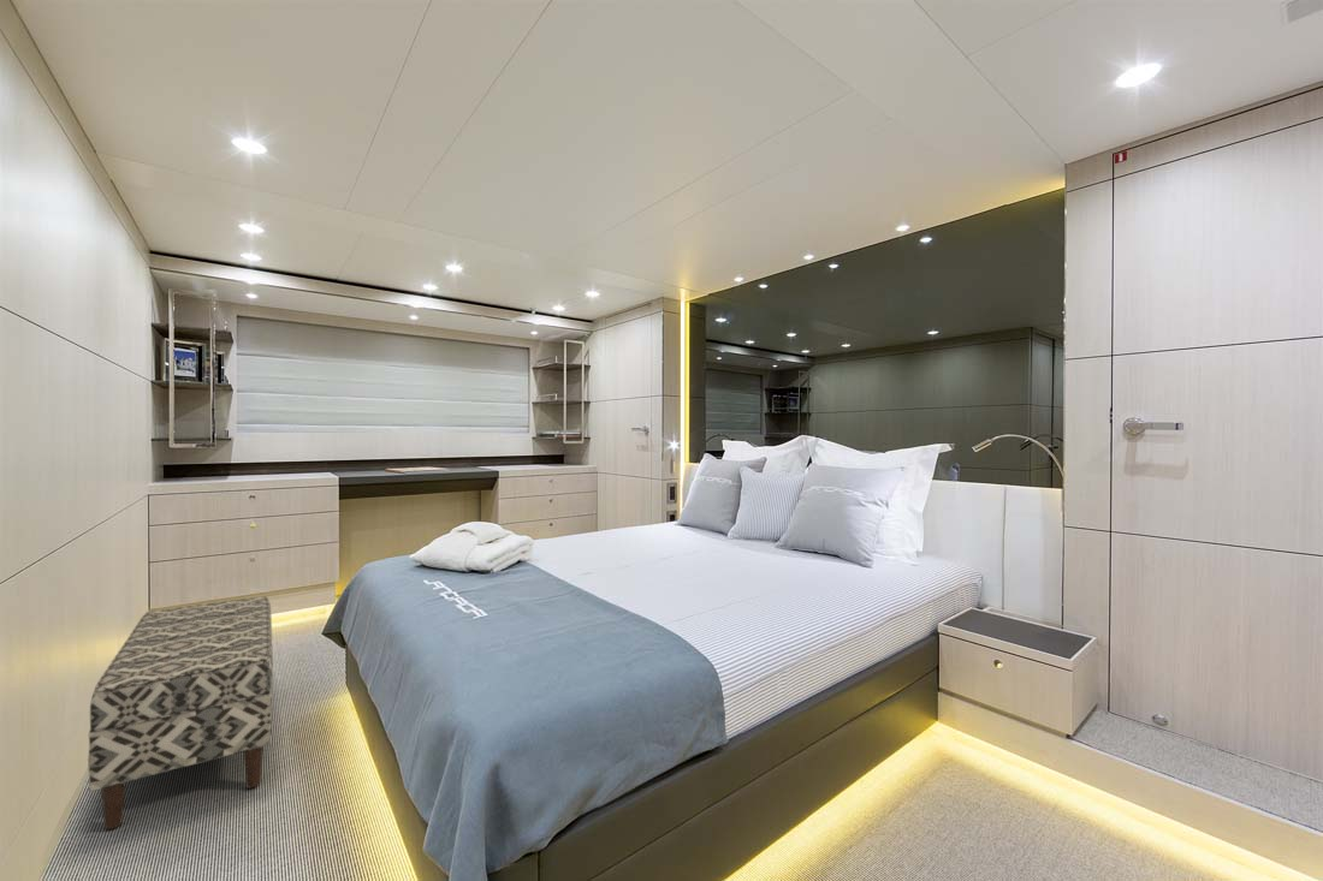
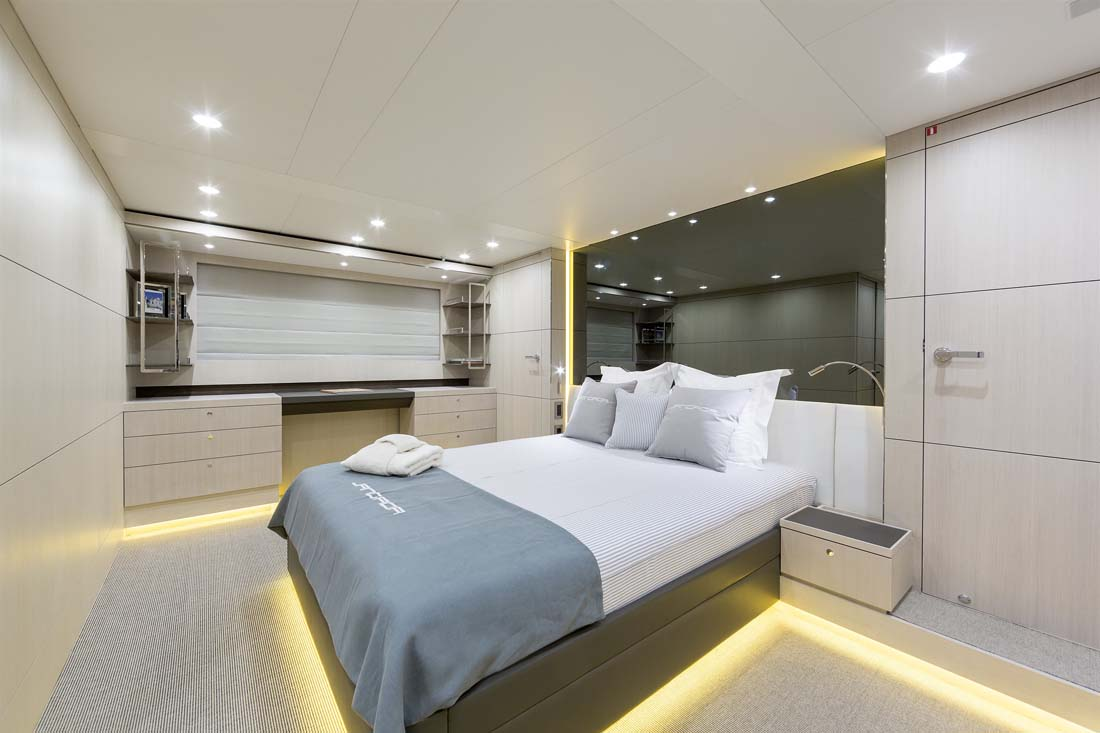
- bench [87,595,274,831]
